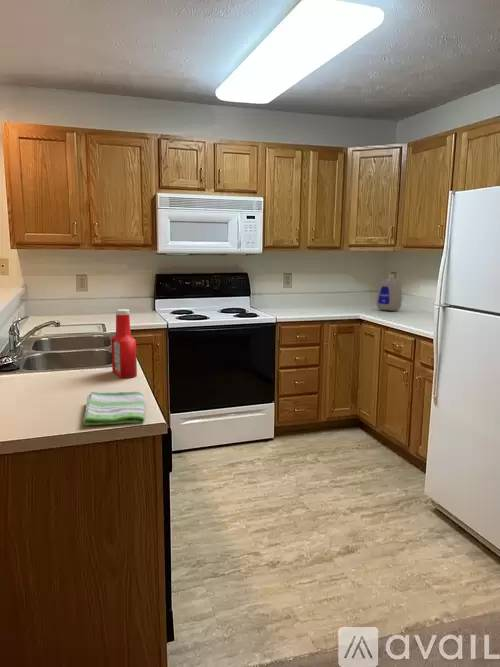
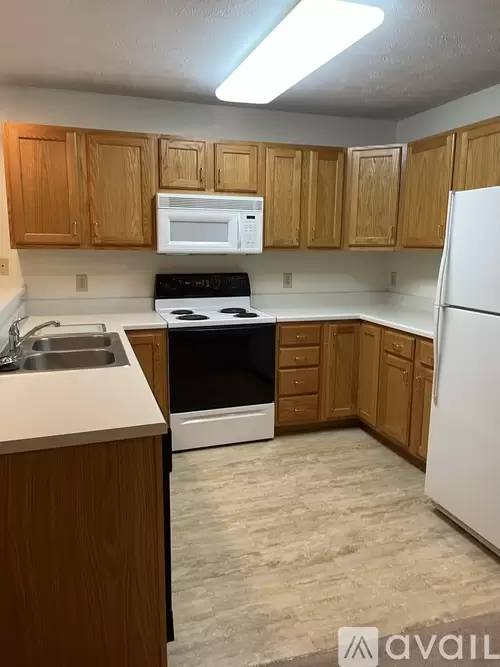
- soap bottle [110,308,138,379]
- dish towel [82,391,146,426]
- bottle [376,273,403,312]
